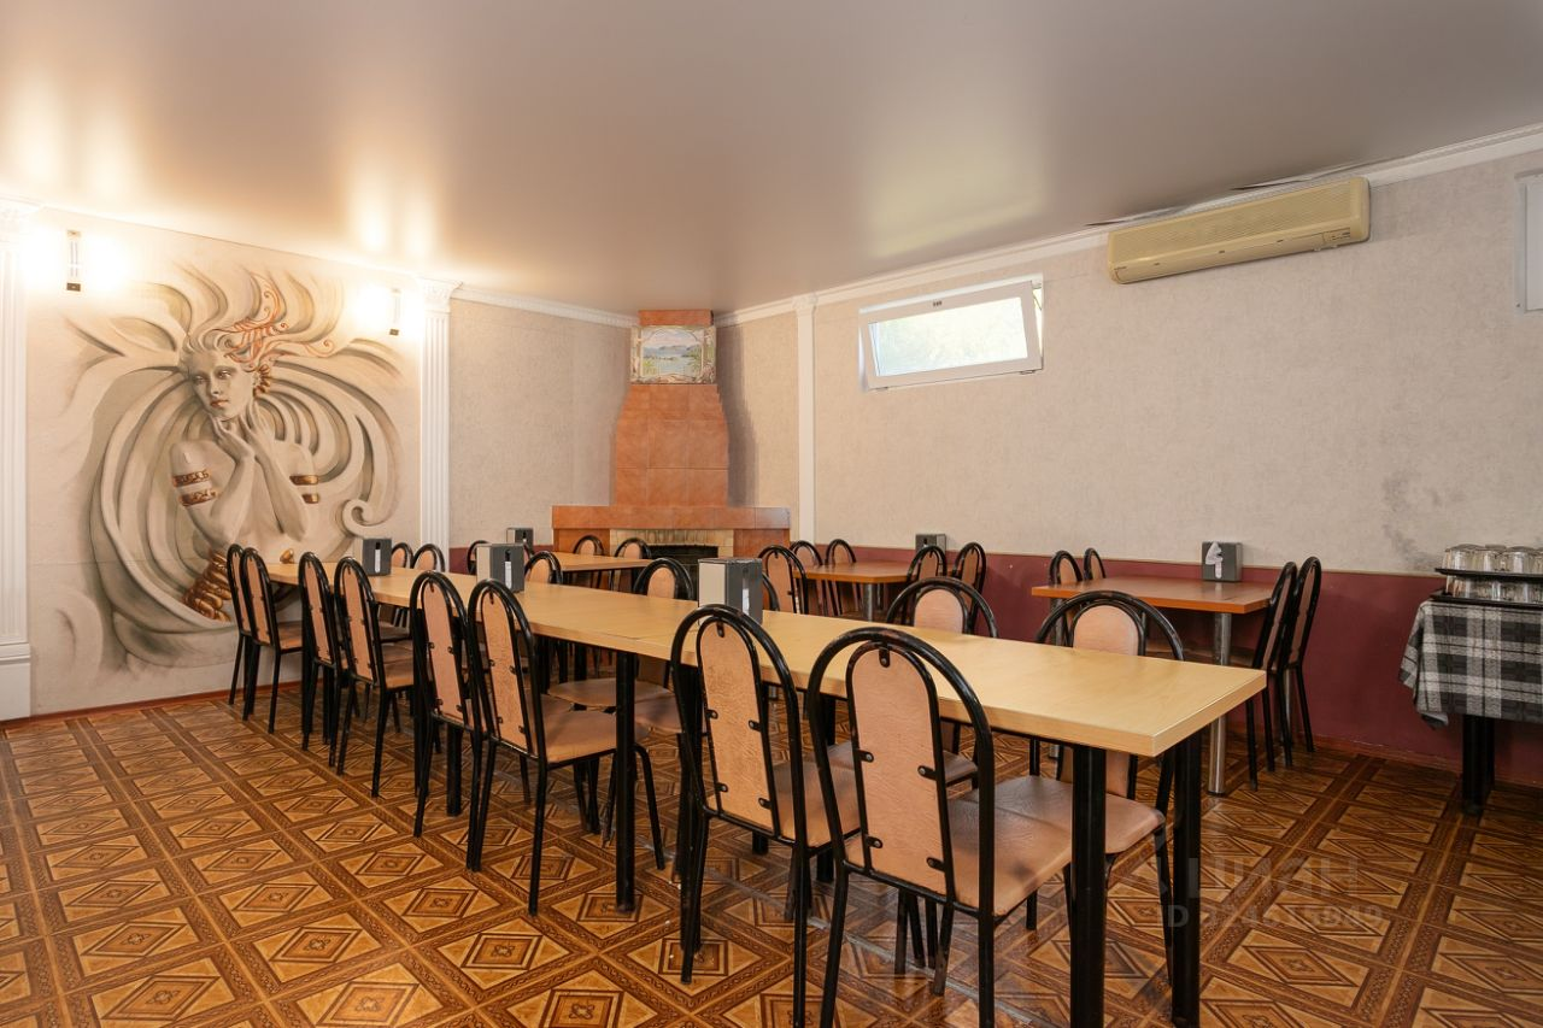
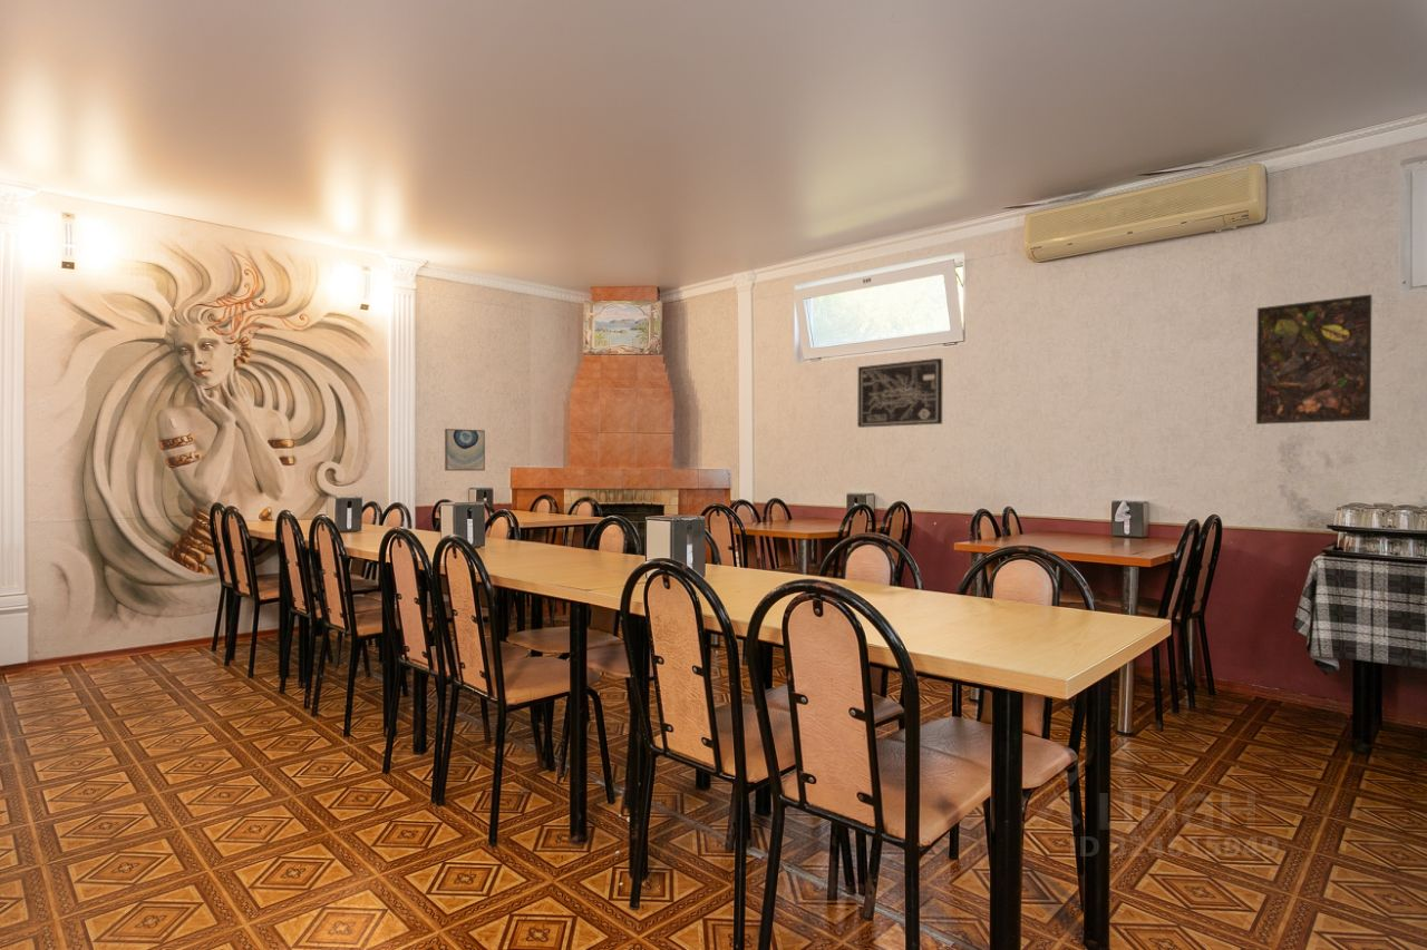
+ wall art [856,358,943,429]
+ wall art [444,428,486,472]
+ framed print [1255,293,1372,425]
